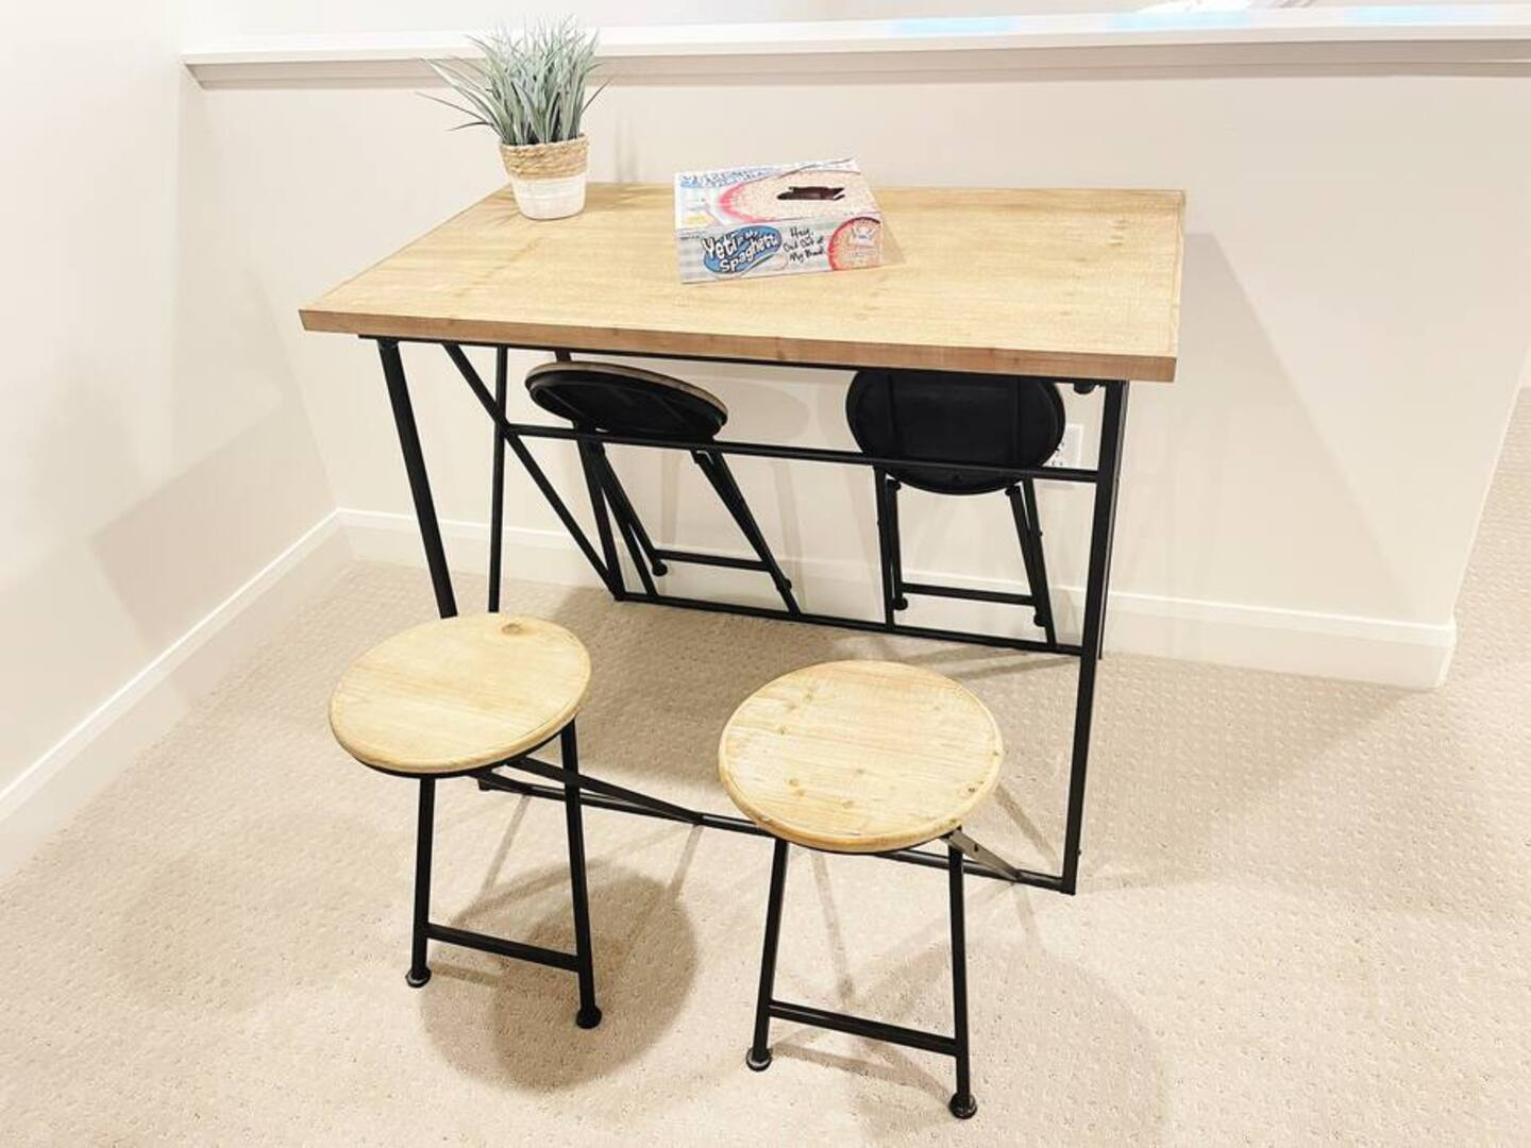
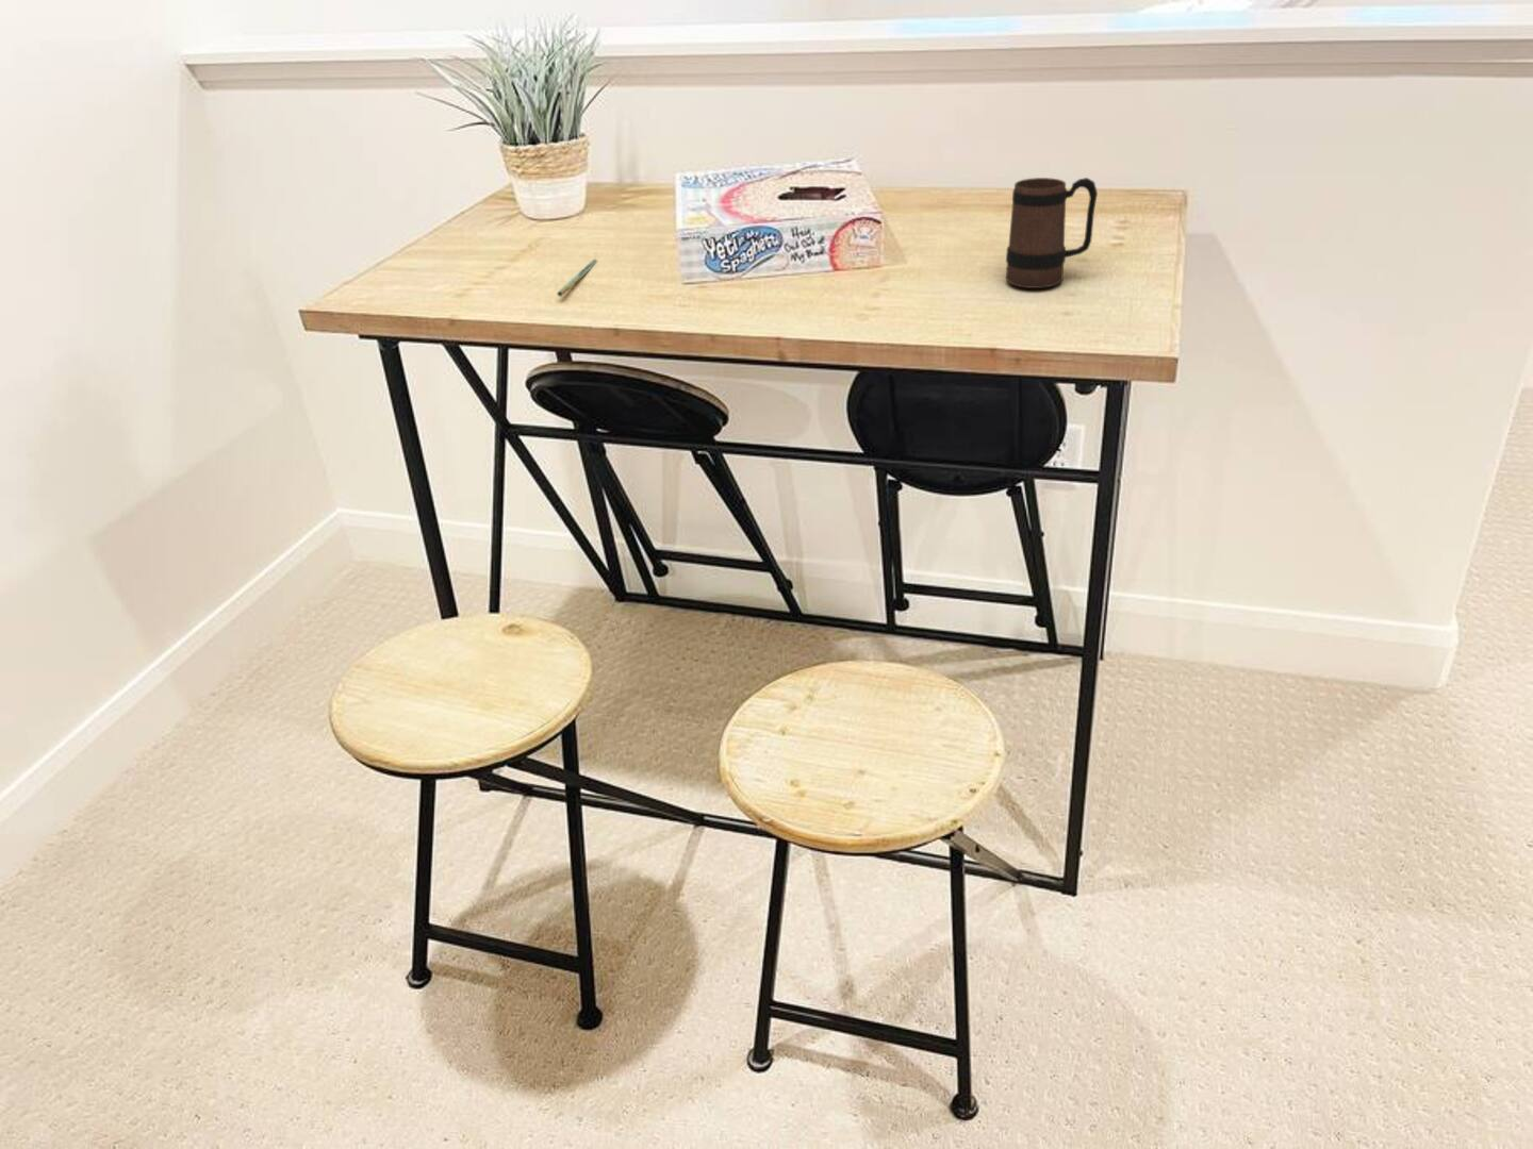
+ pen [555,257,599,298]
+ mug [1006,176,1098,290]
